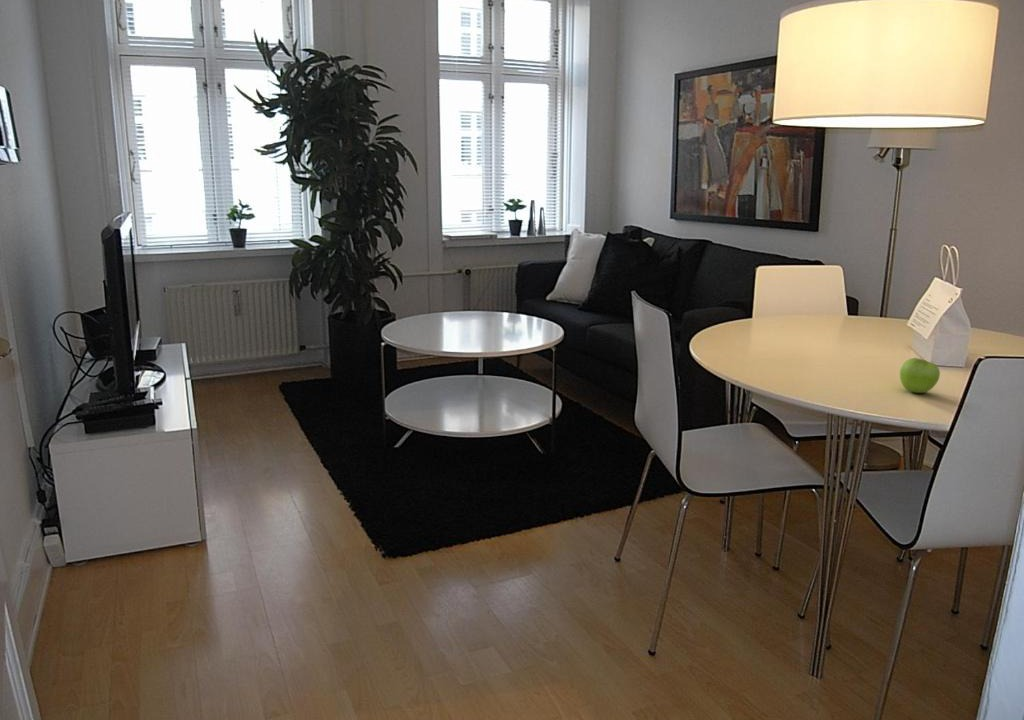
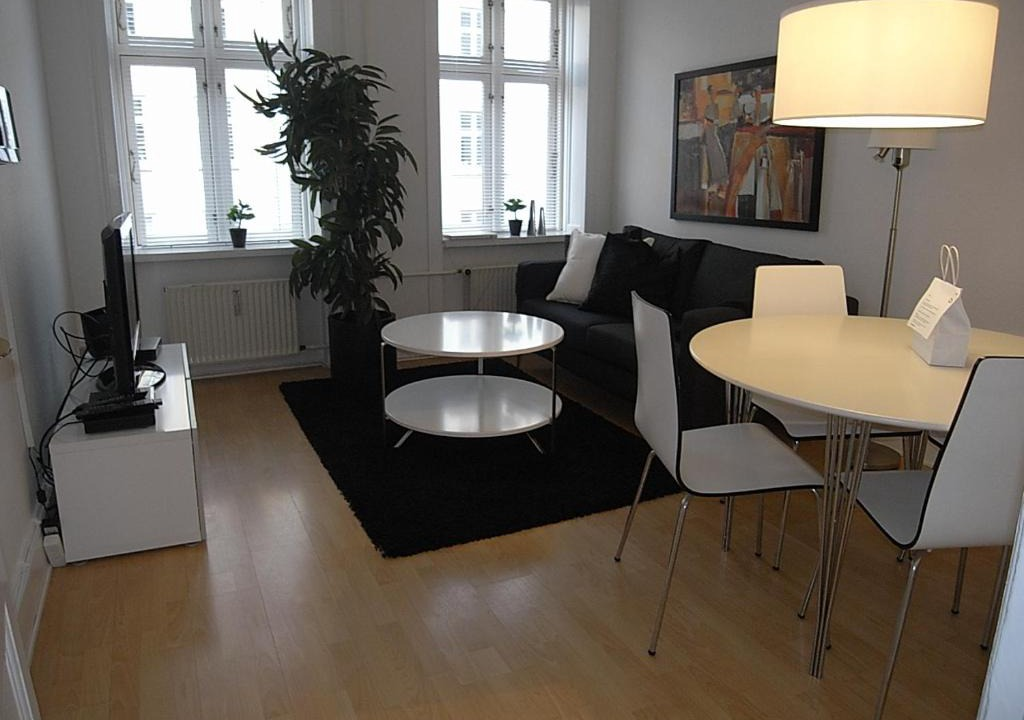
- fruit [899,357,941,394]
